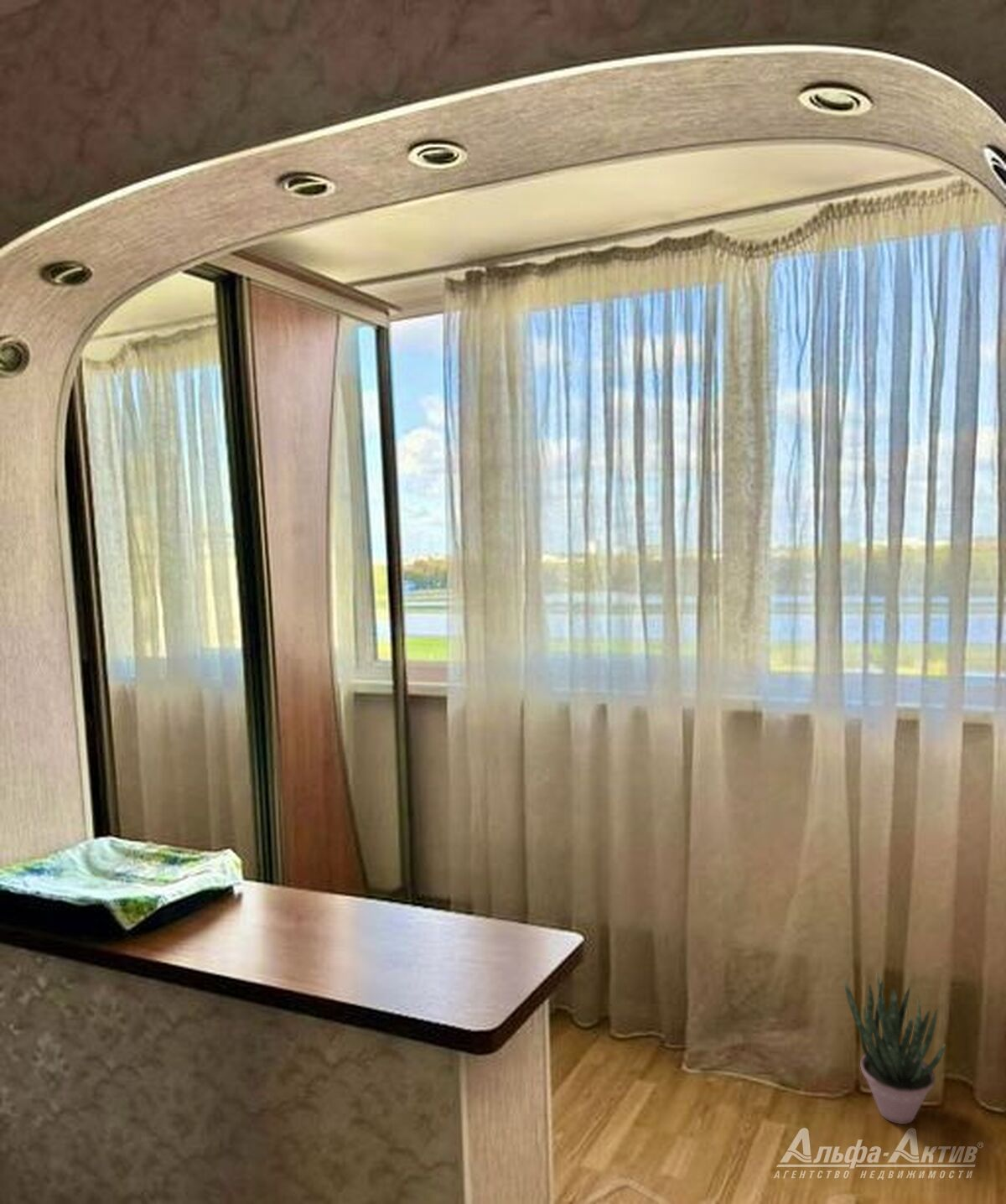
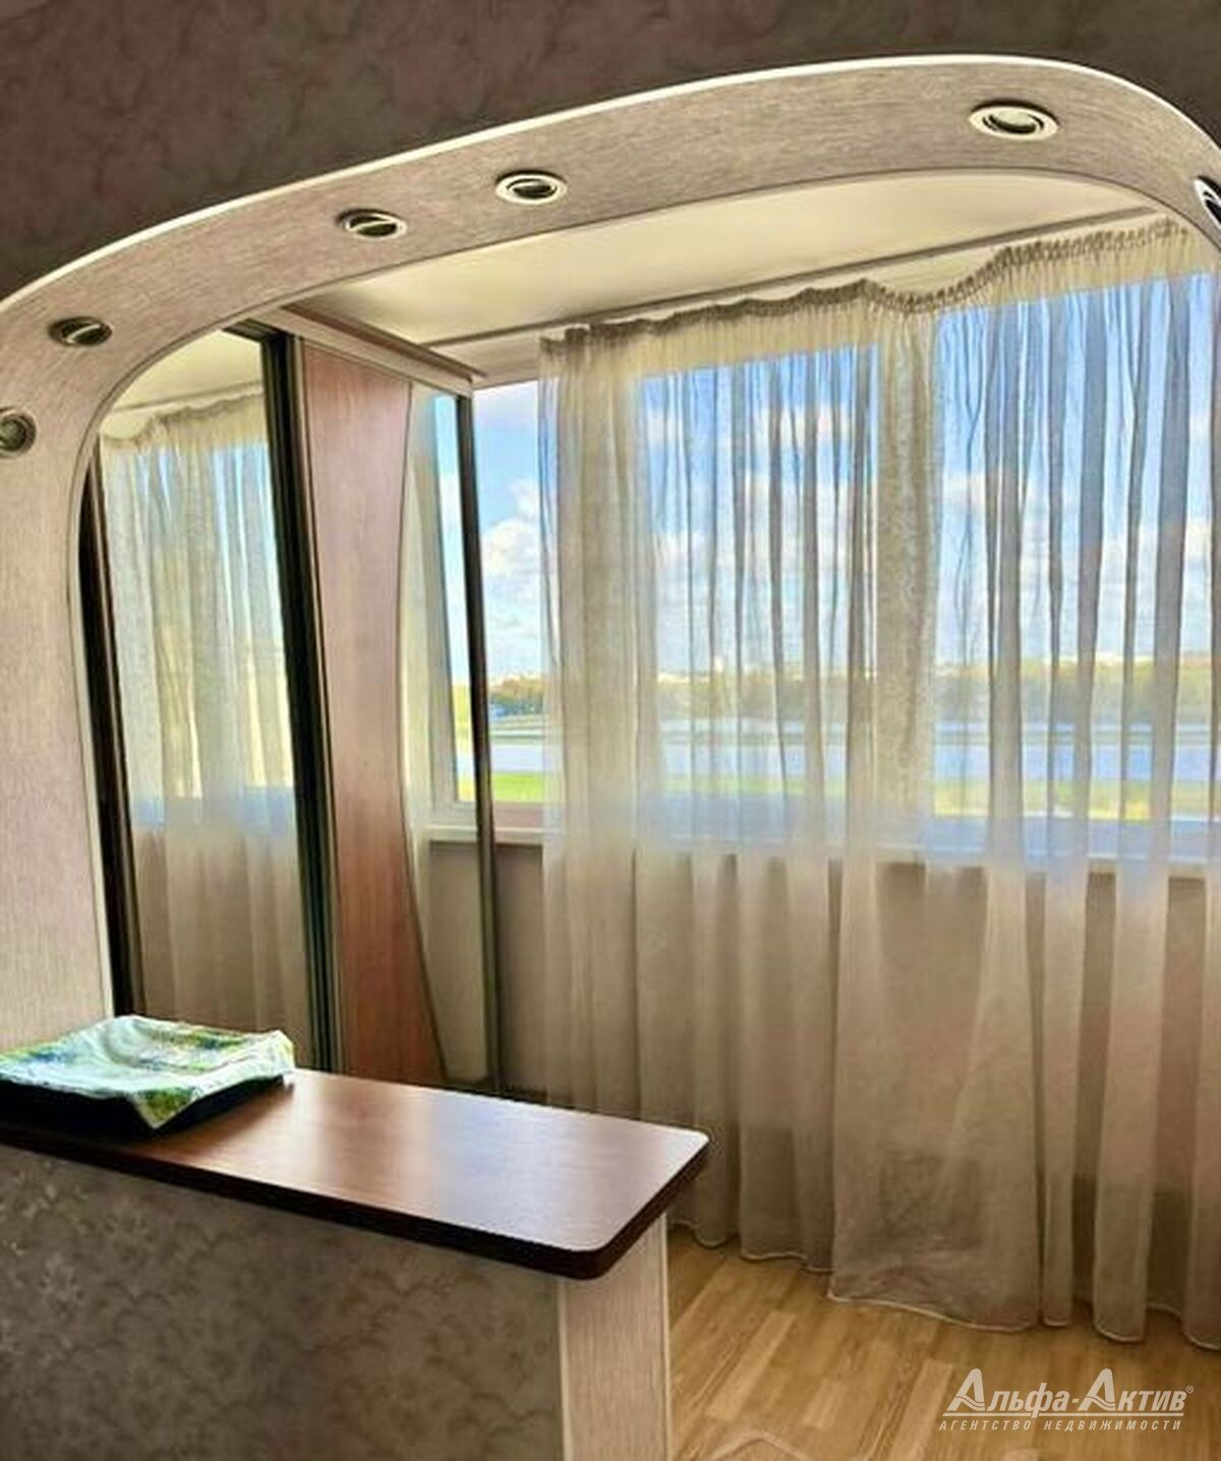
- potted plant [843,971,946,1125]
